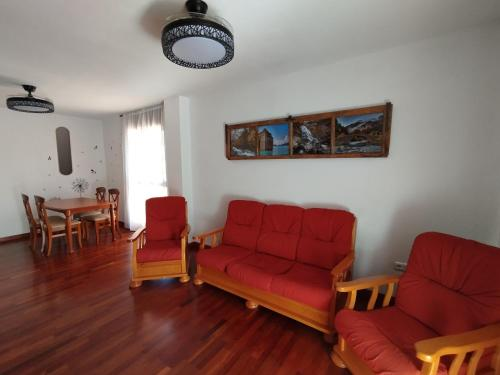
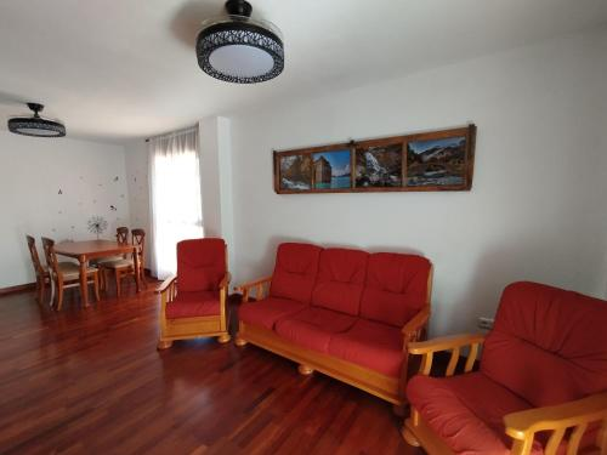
- home mirror [54,126,74,176]
